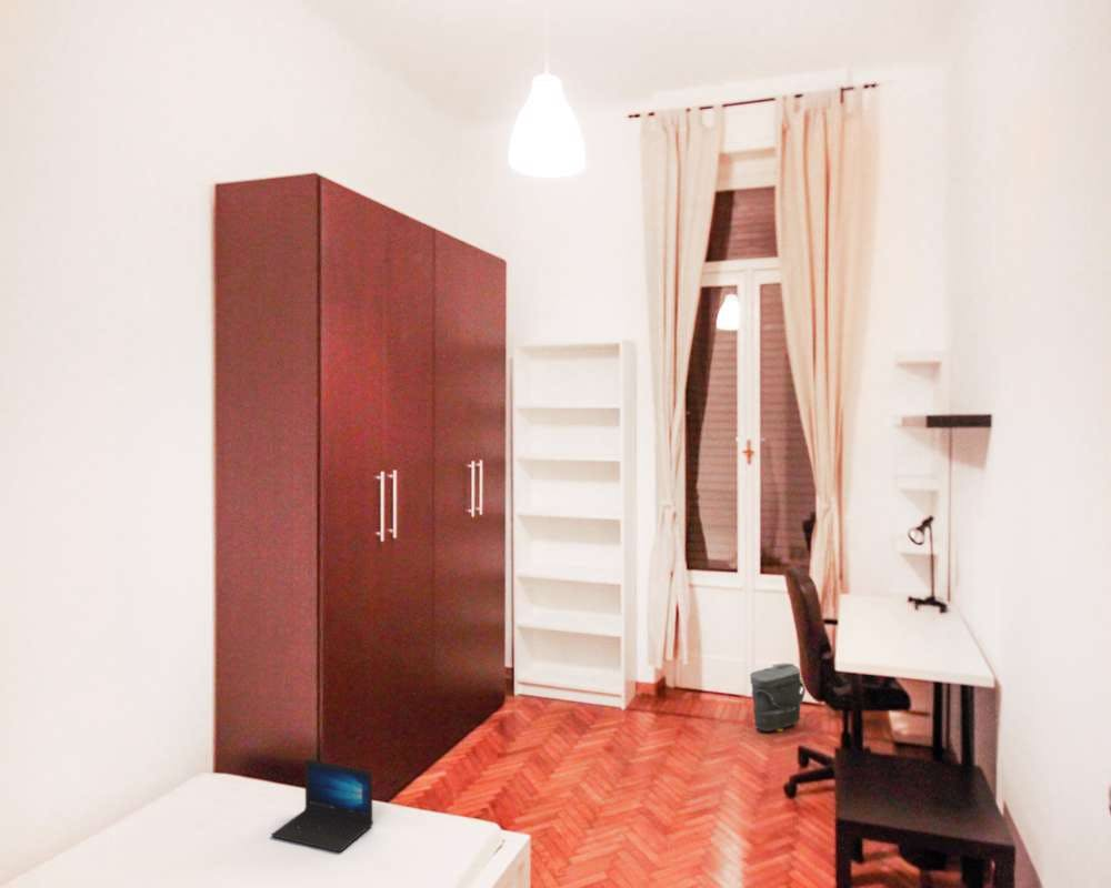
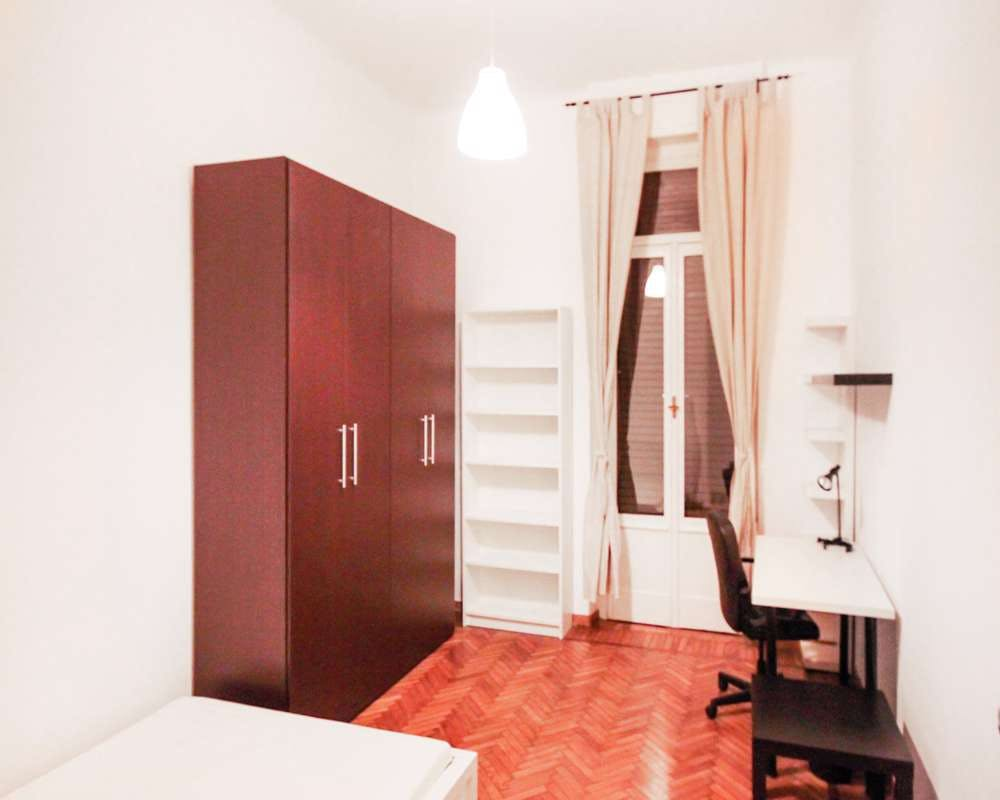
- bag [749,662,807,733]
- laptop [270,758,374,852]
